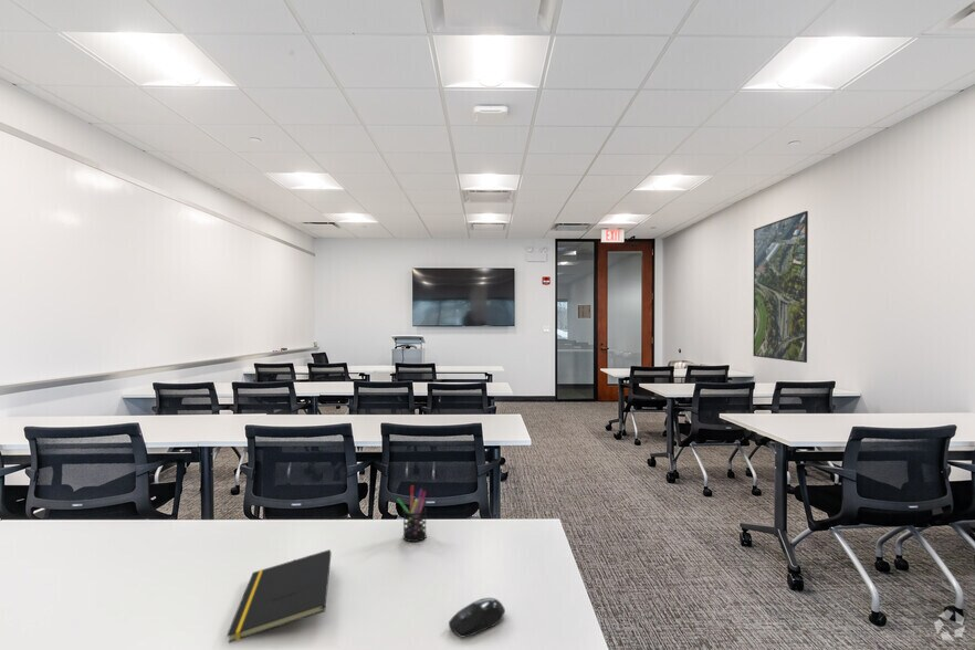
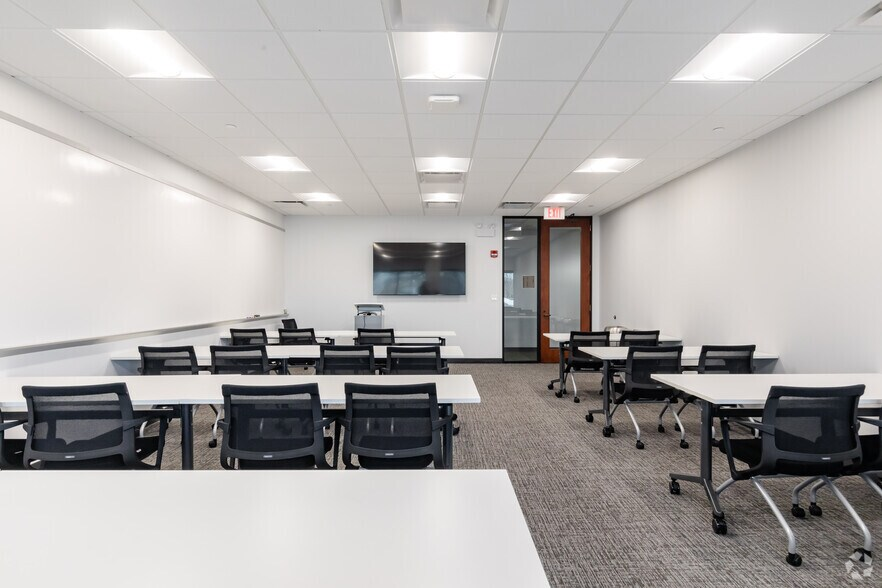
- computer mouse [448,597,506,638]
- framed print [752,210,809,364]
- pen holder [396,485,428,543]
- notepad [226,548,333,643]
